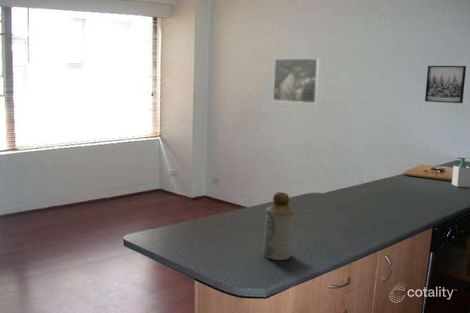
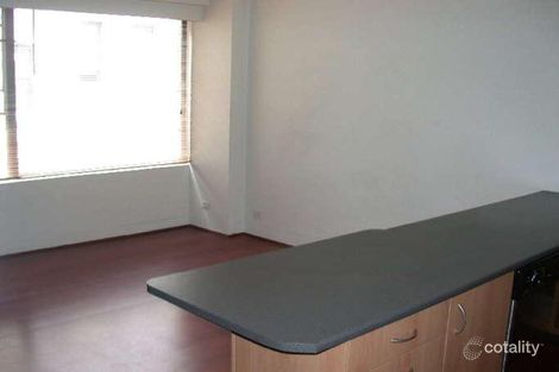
- cutting board [402,163,453,182]
- bottle [262,191,295,261]
- soap bottle [451,157,470,188]
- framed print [272,57,320,104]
- wall art [424,65,467,104]
